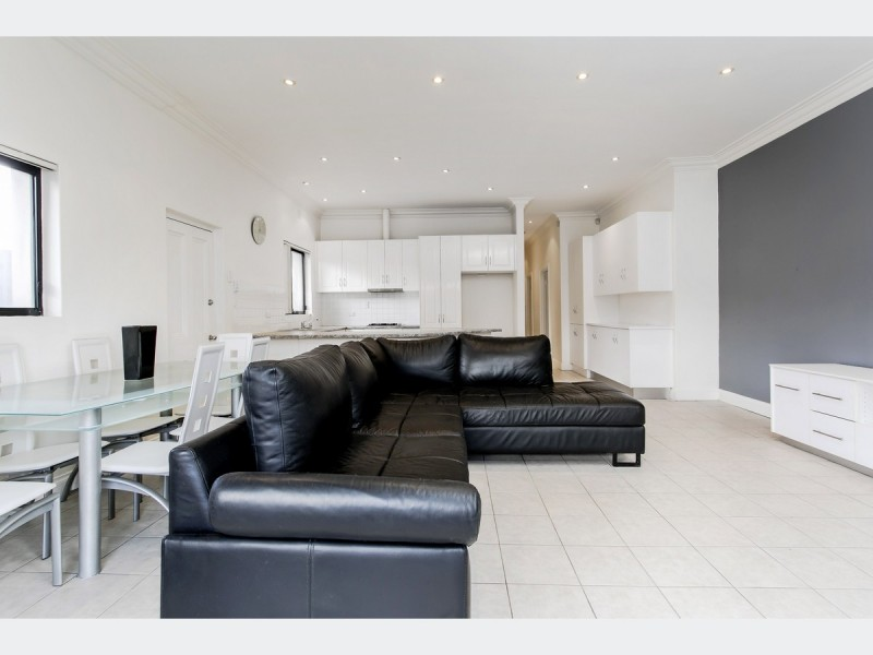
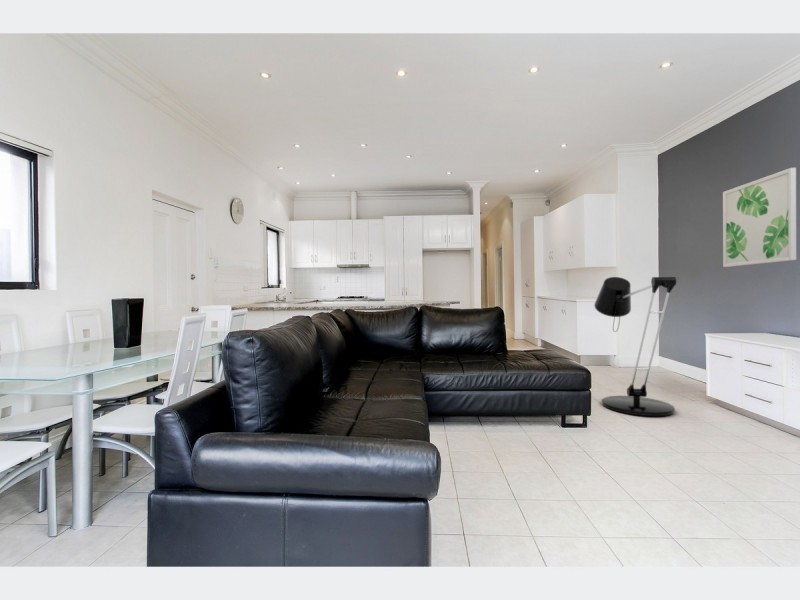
+ wall art [722,167,797,268]
+ floor lamp [593,276,677,417]
